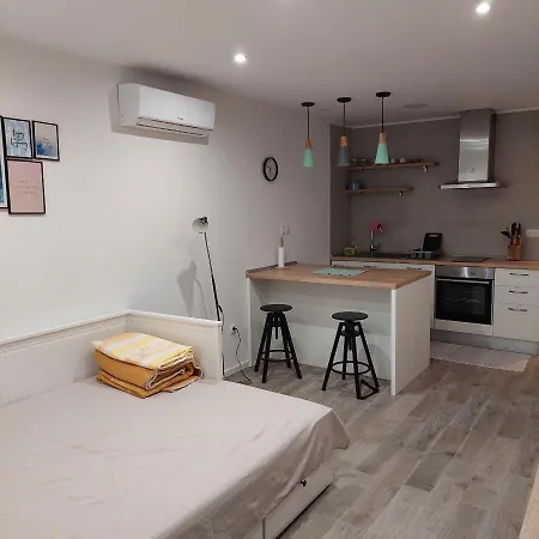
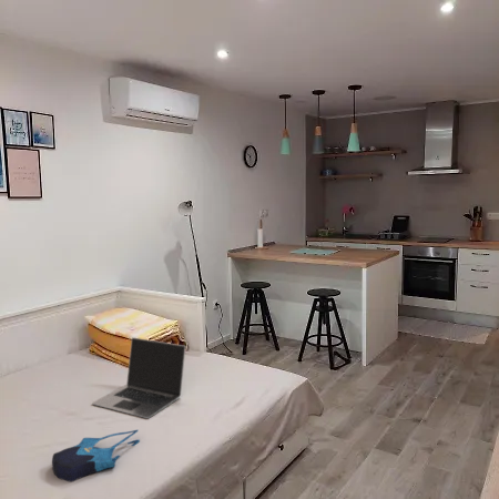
+ laptop [91,337,186,419]
+ tote bag [51,429,141,483]
